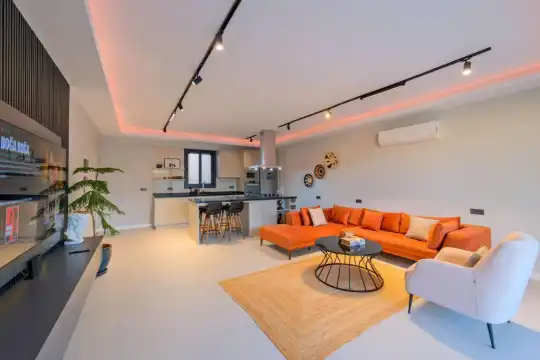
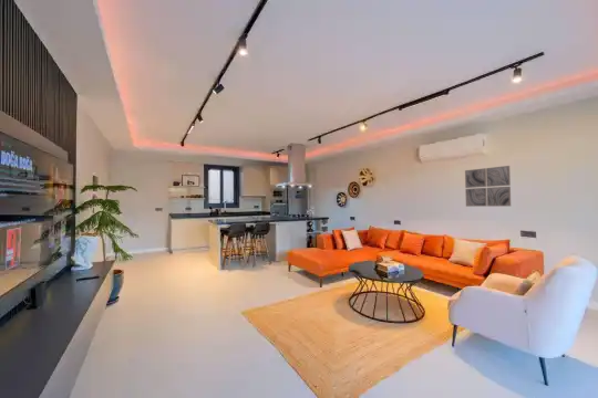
+ wall art [464,165,512,208]
